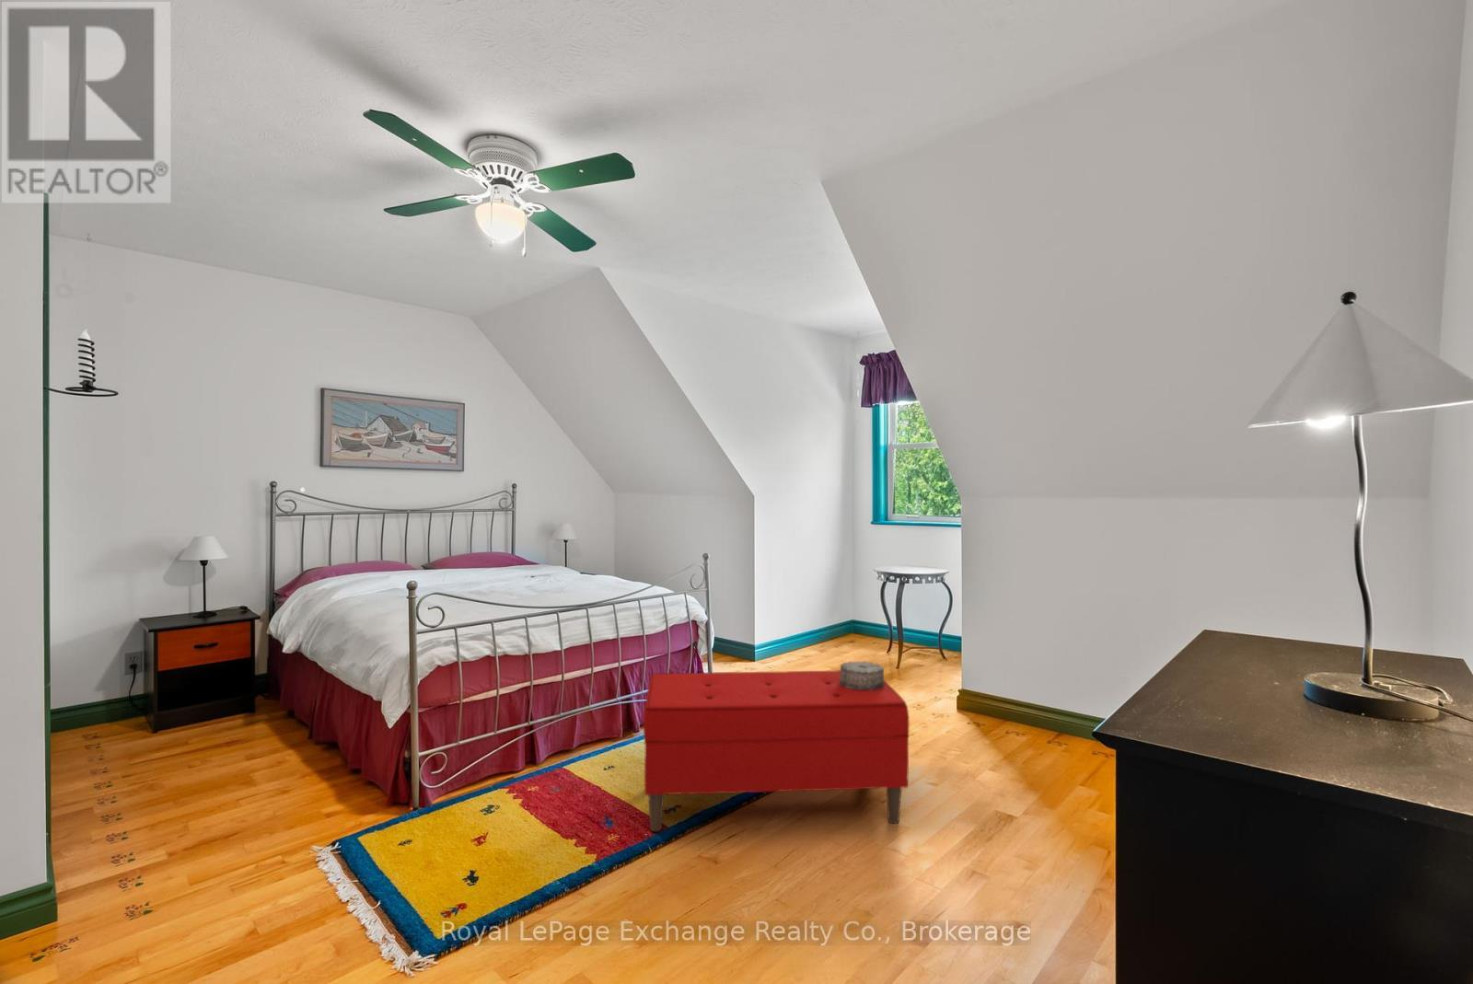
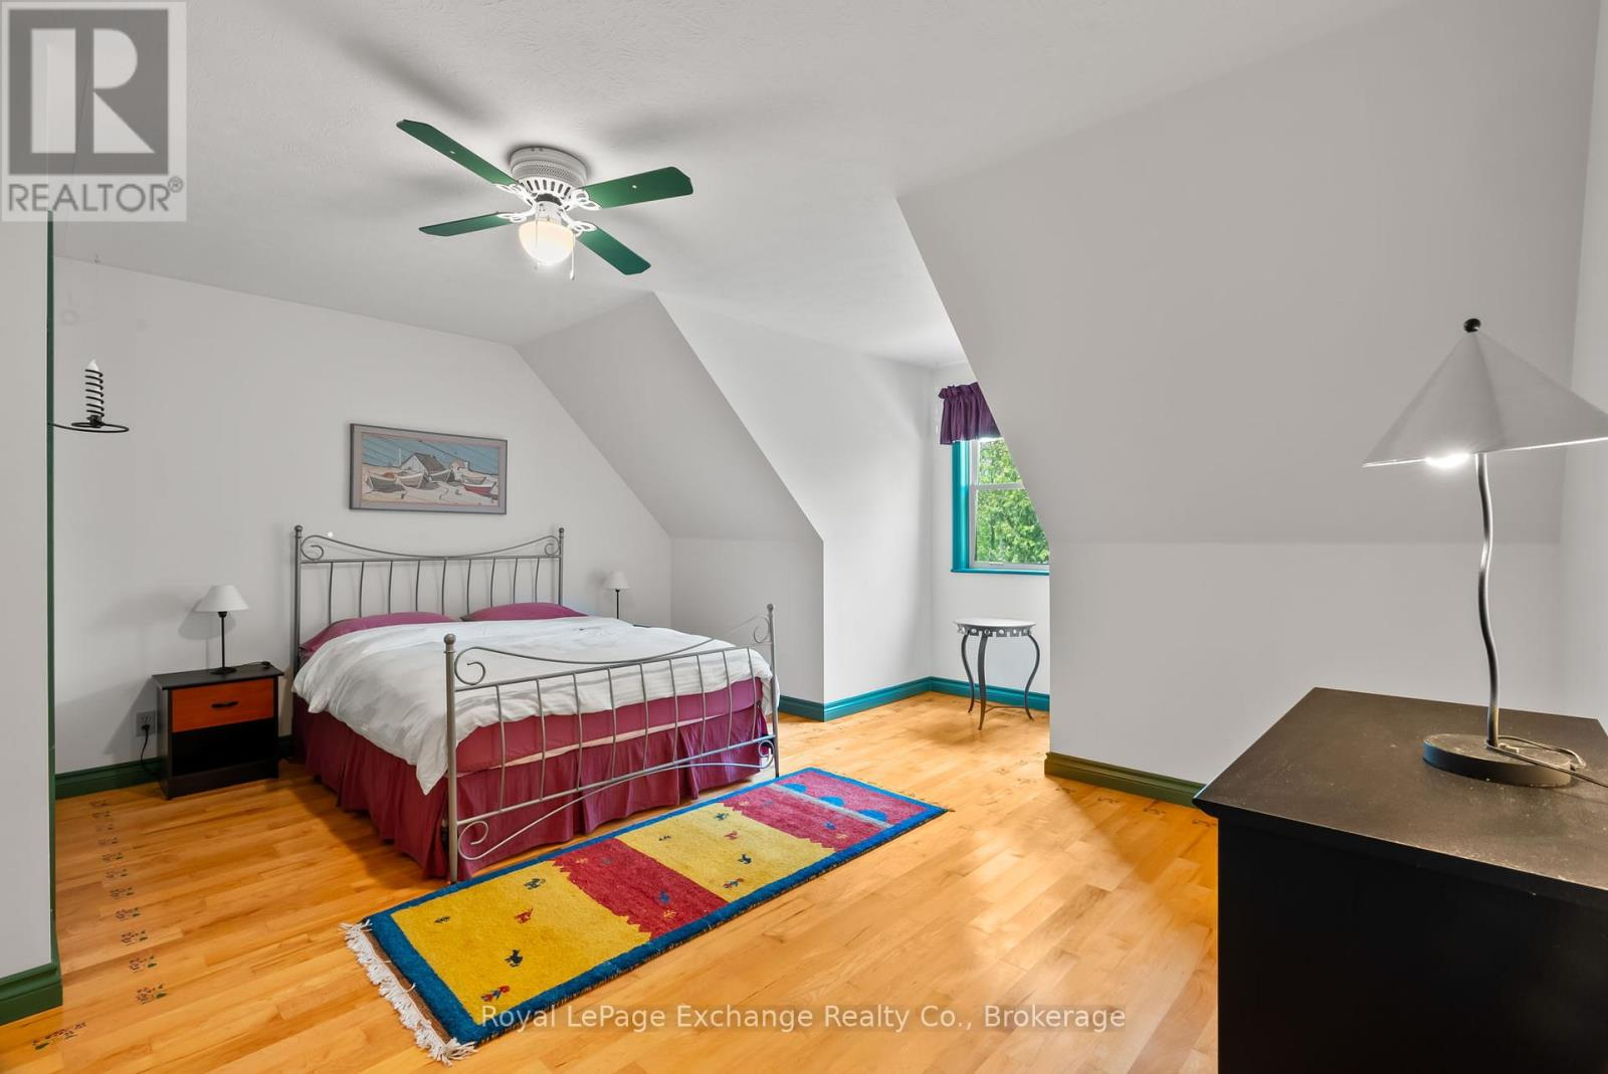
- decorative box [839,660,884,691]
- bench [643,669,910,832]
